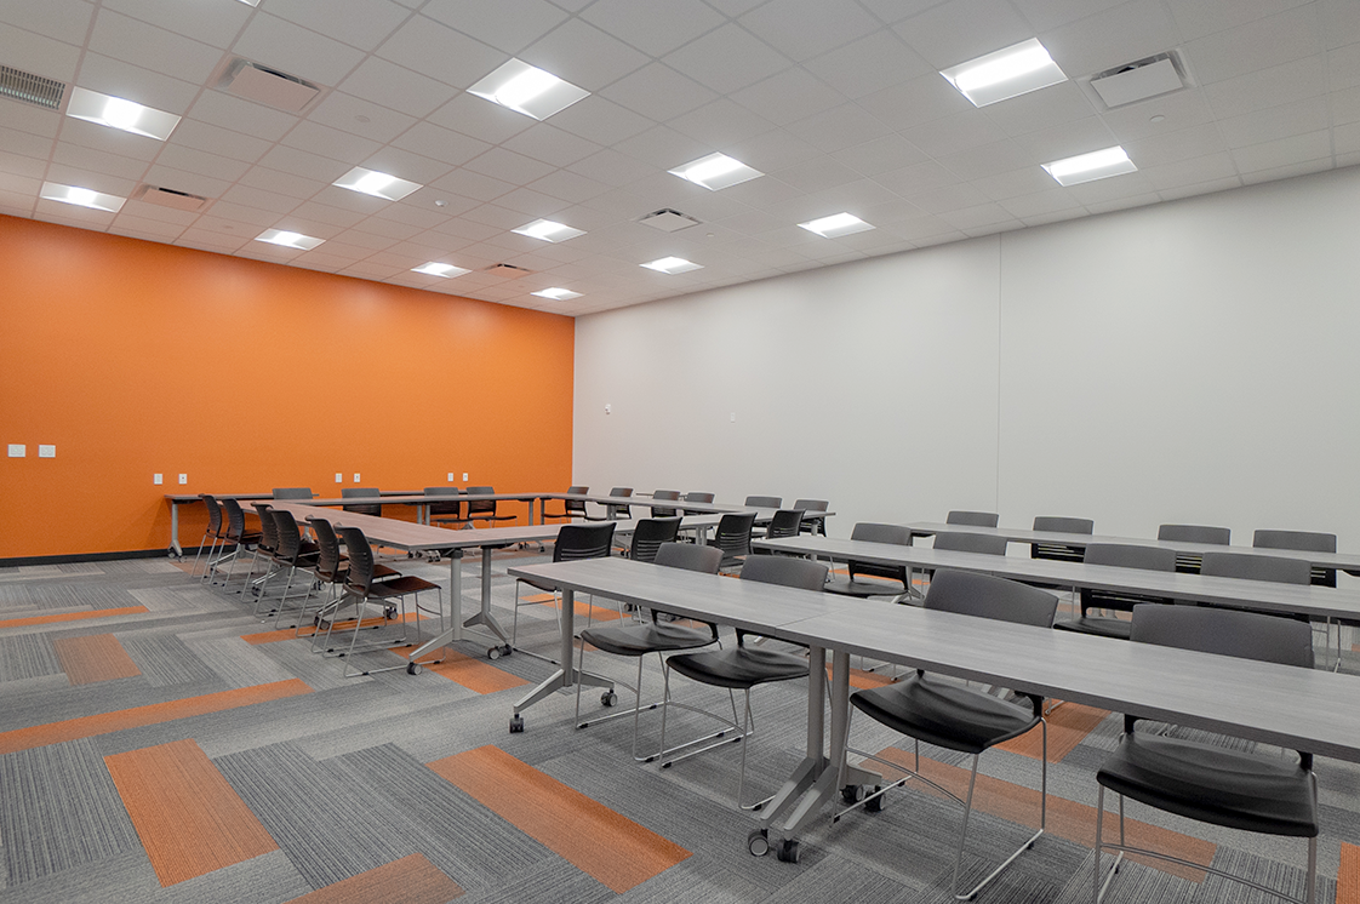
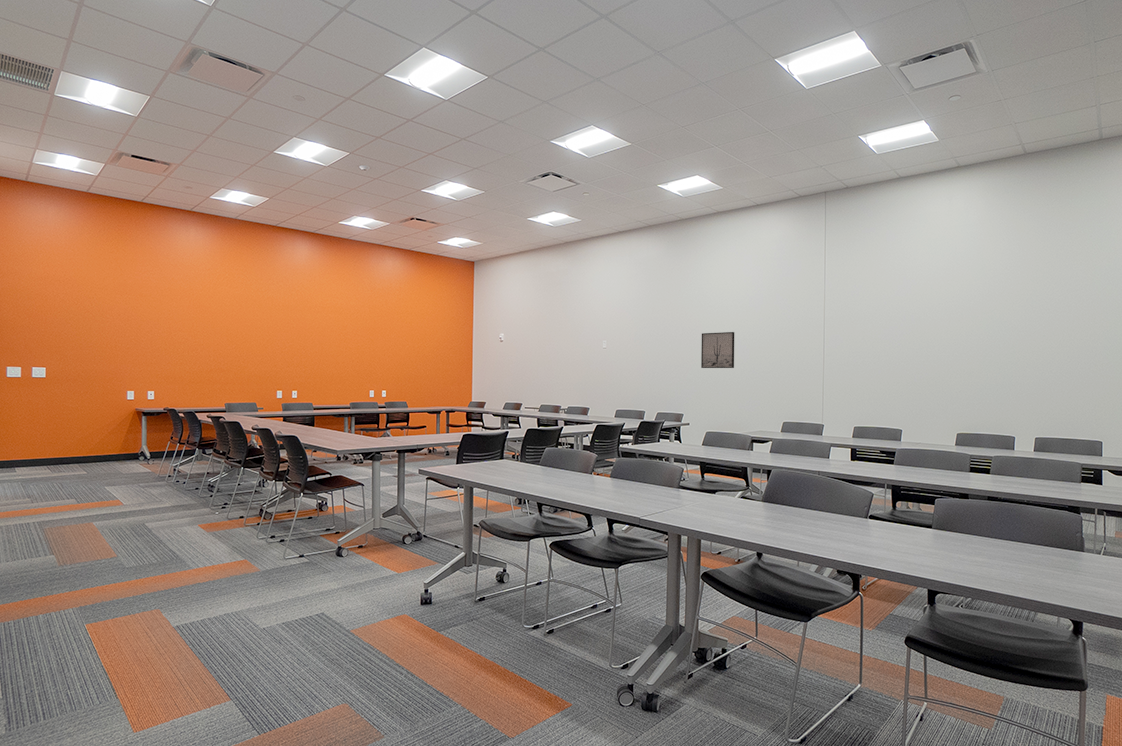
+ wall art [700,331,735,369]
